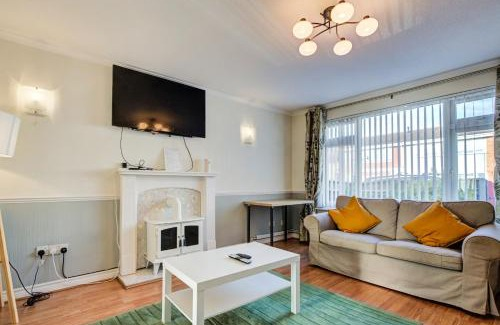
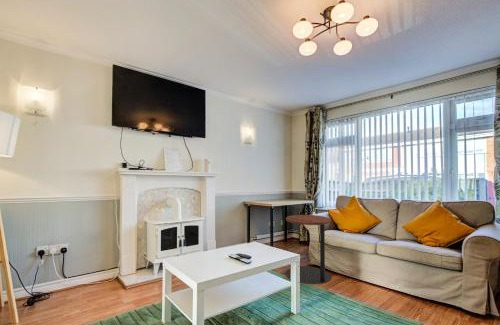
+ side table [285,214,332,285]
